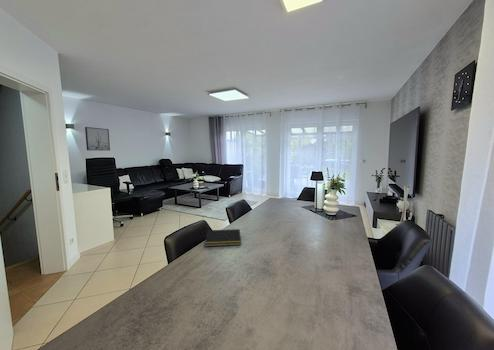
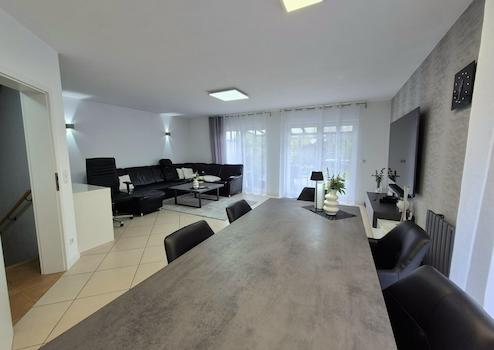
- wall art [84,126,111,151]
- notepad [204,228,242,247]
